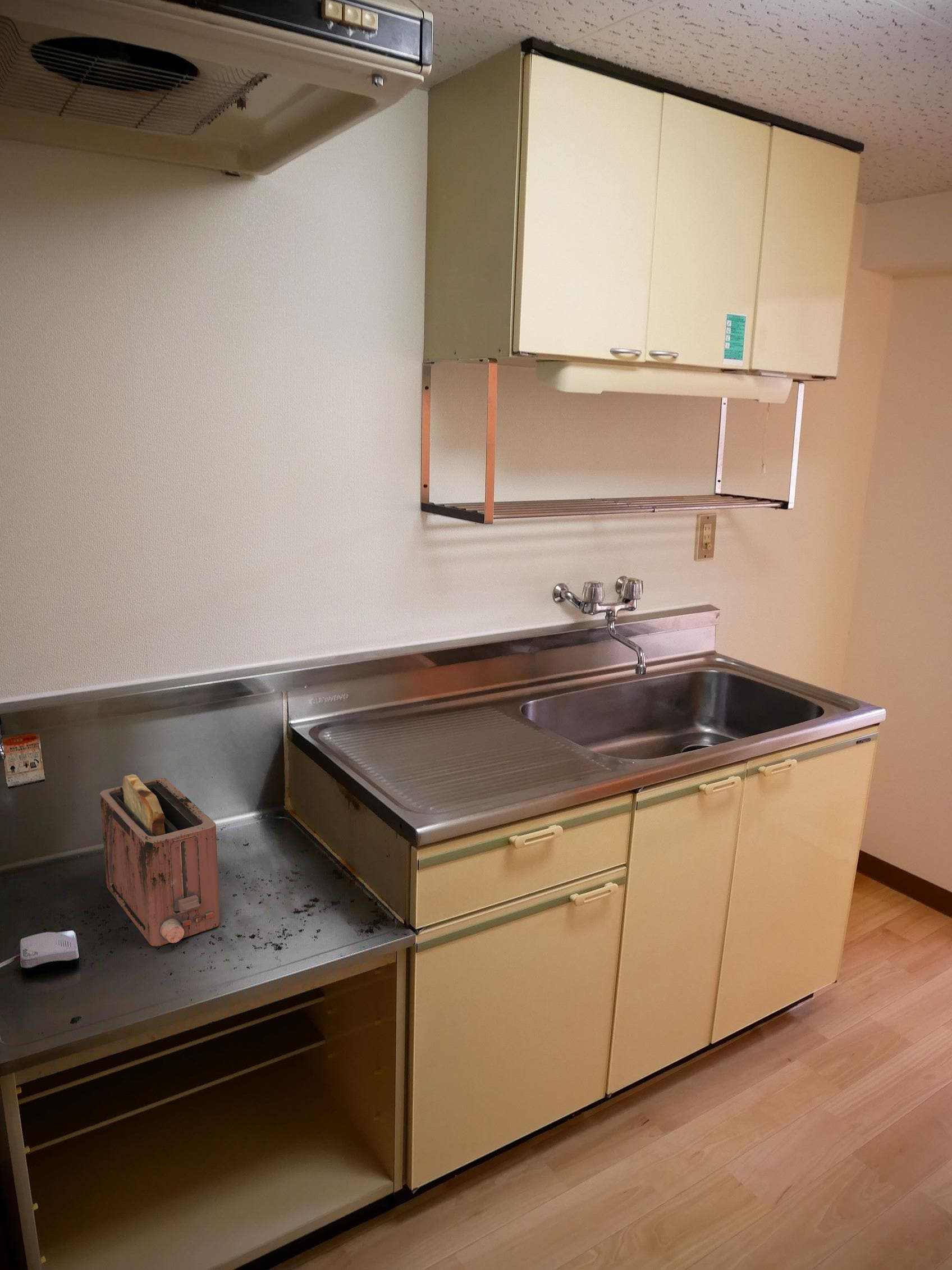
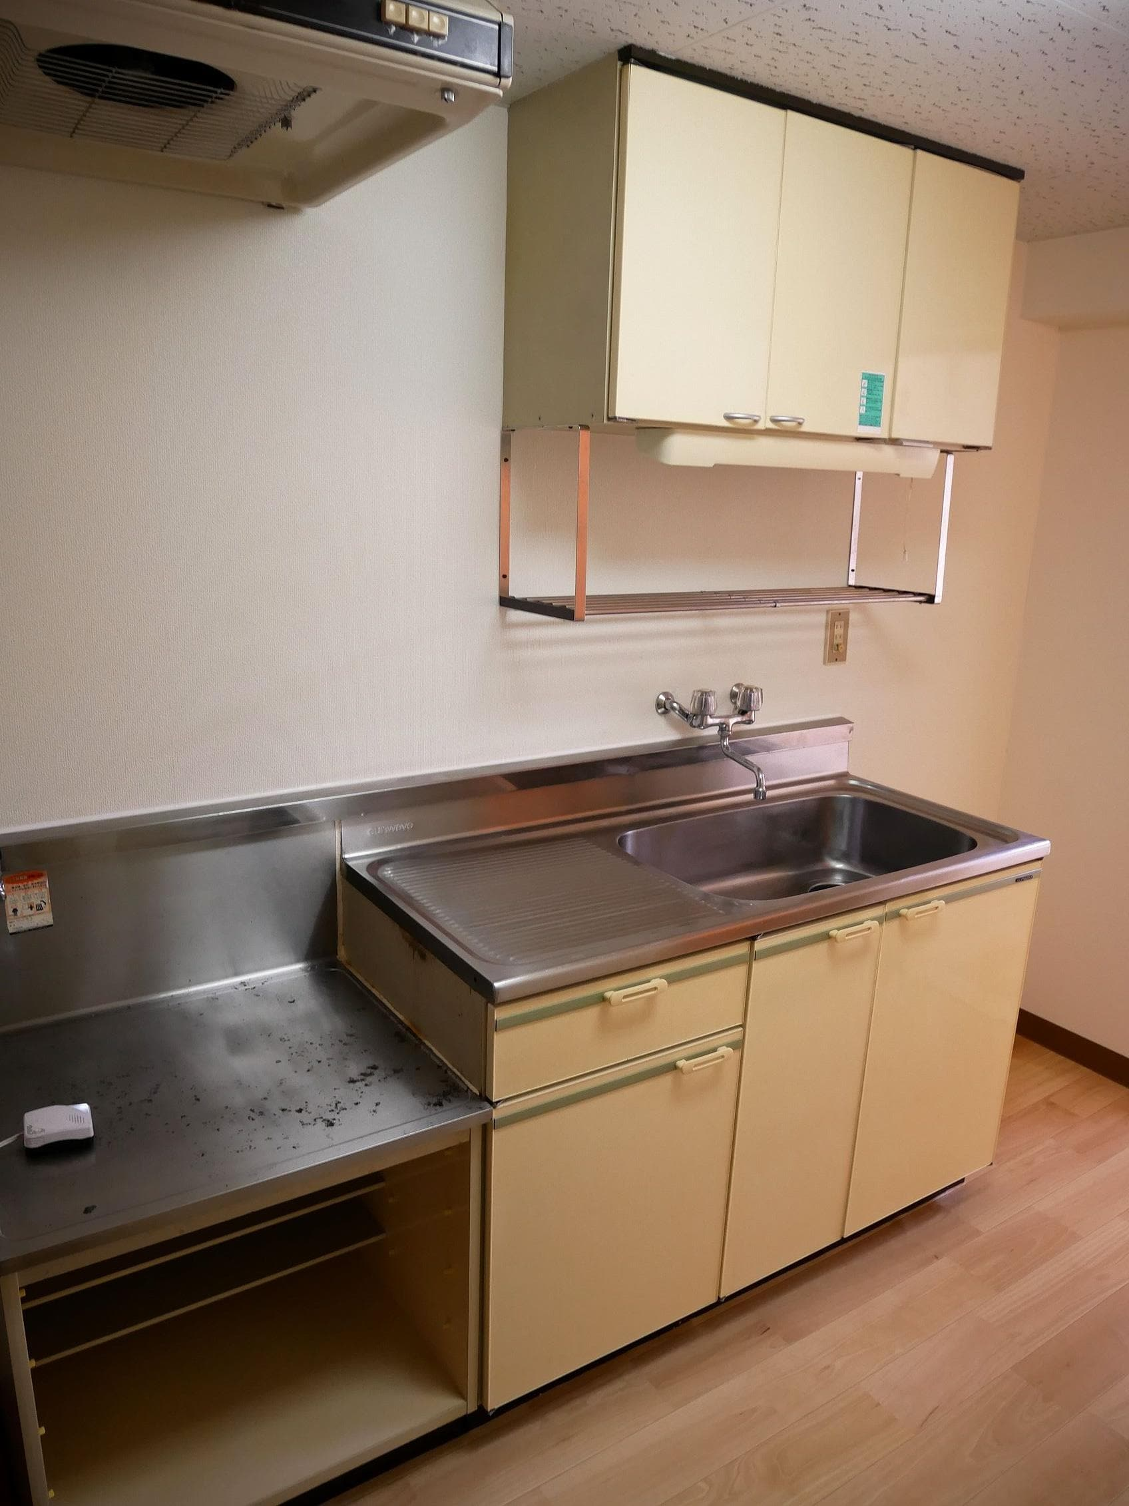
- toaster [99,774,221,947]
